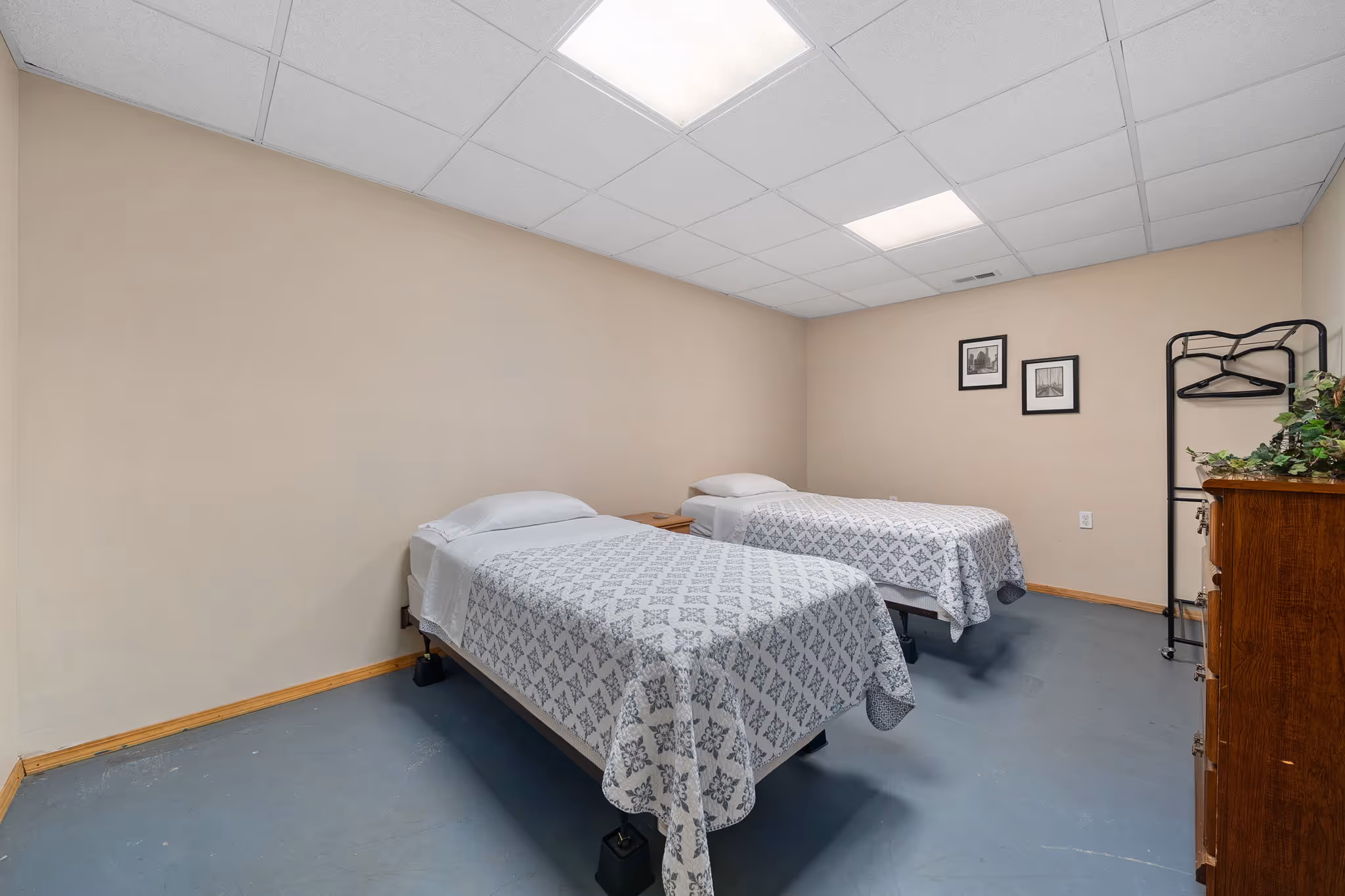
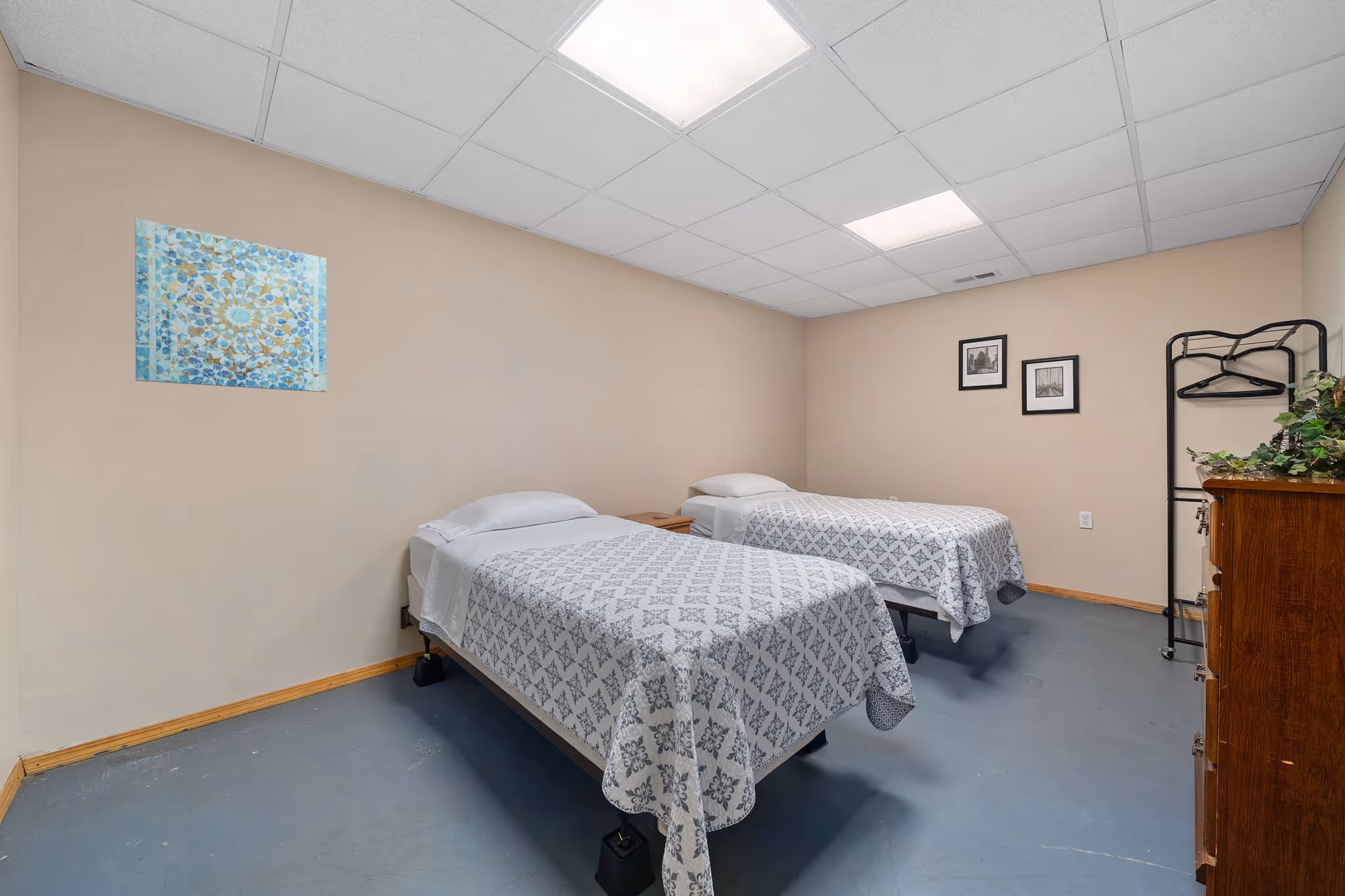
+ wall art [135,217,327,393]
